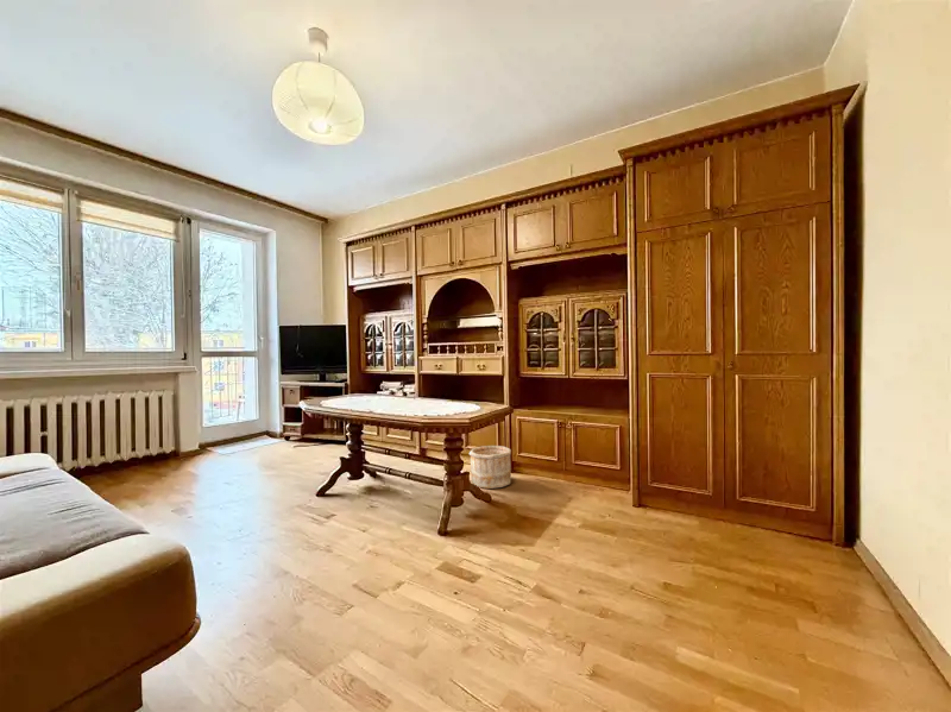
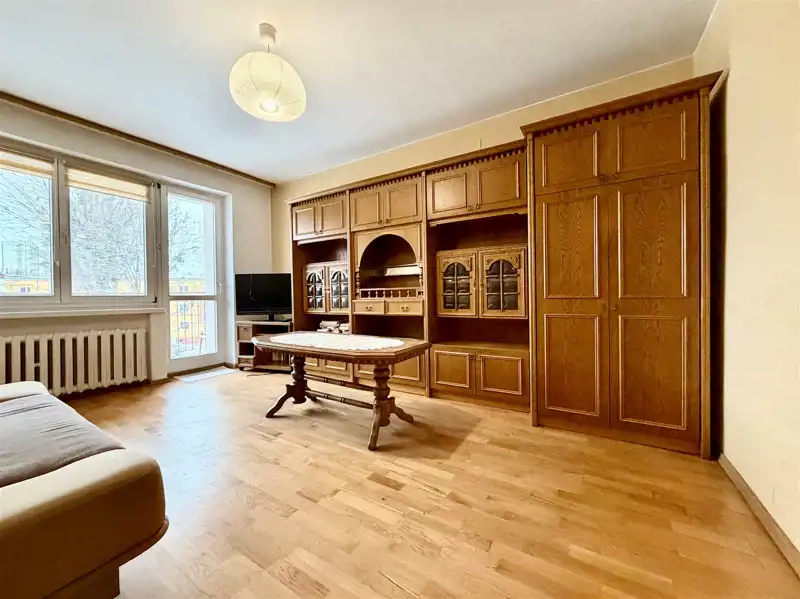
- wooden bucket [468,445,512,490]
